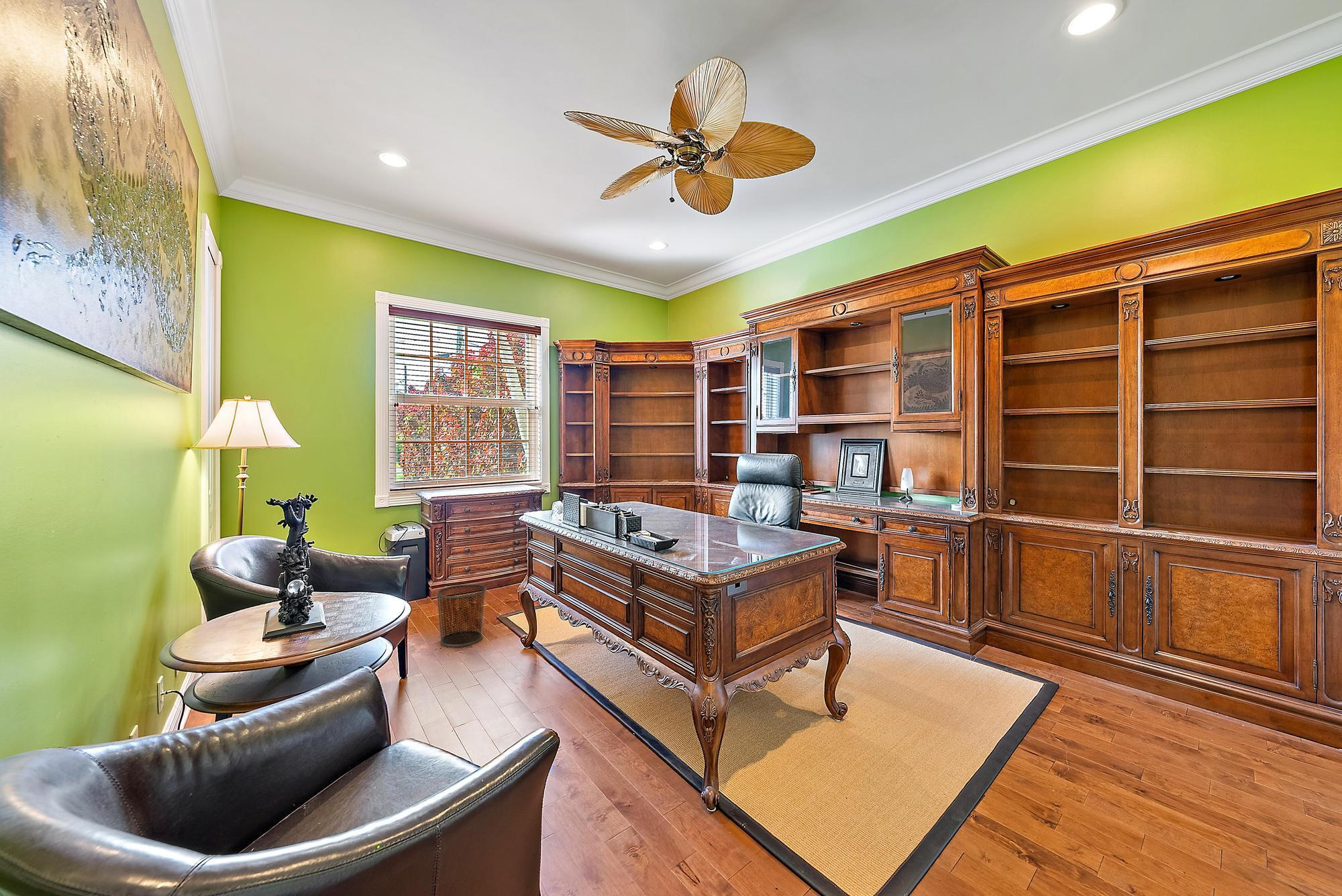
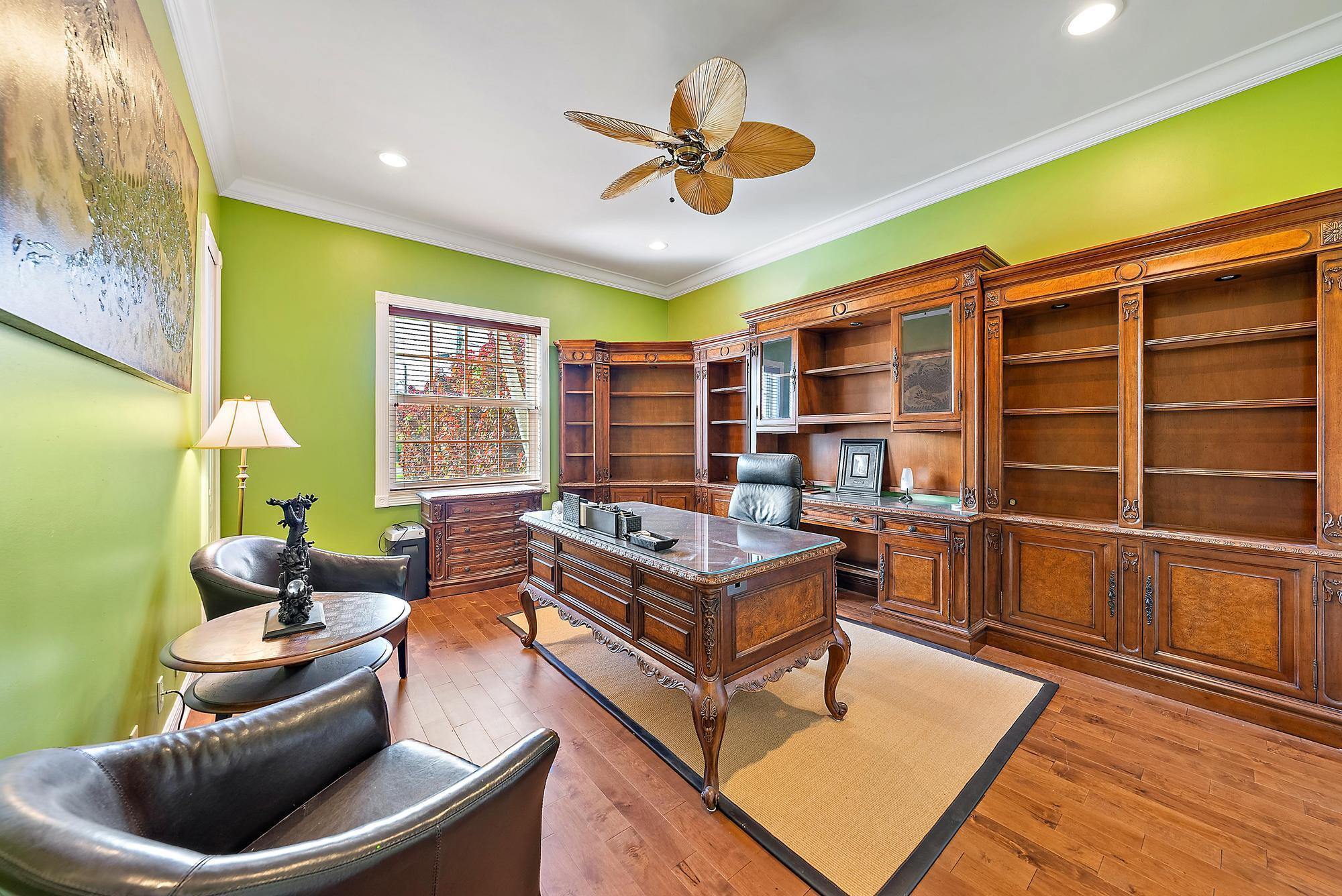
- waste bin [436,583,487,648]
